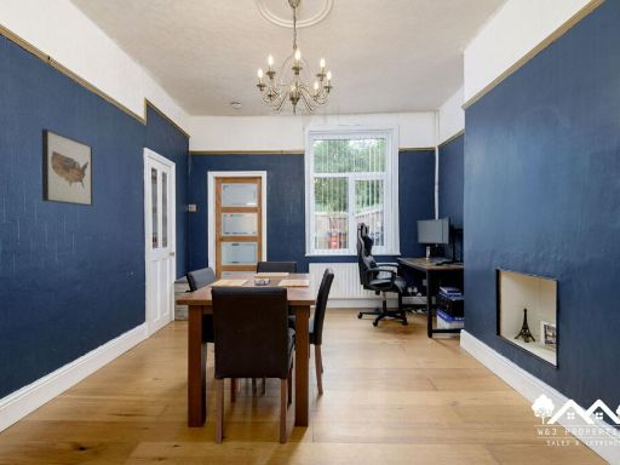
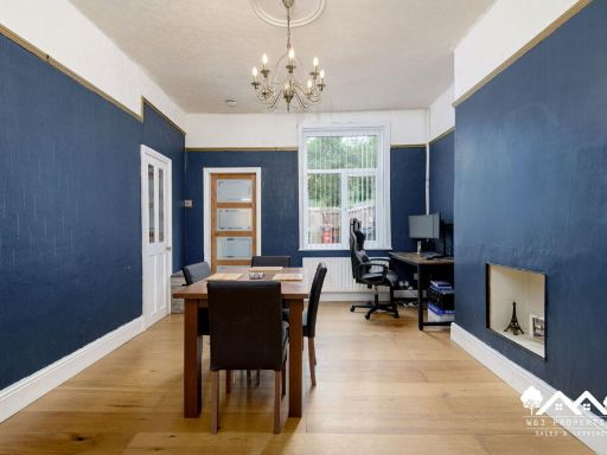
- wall art [41,128,94,207]
